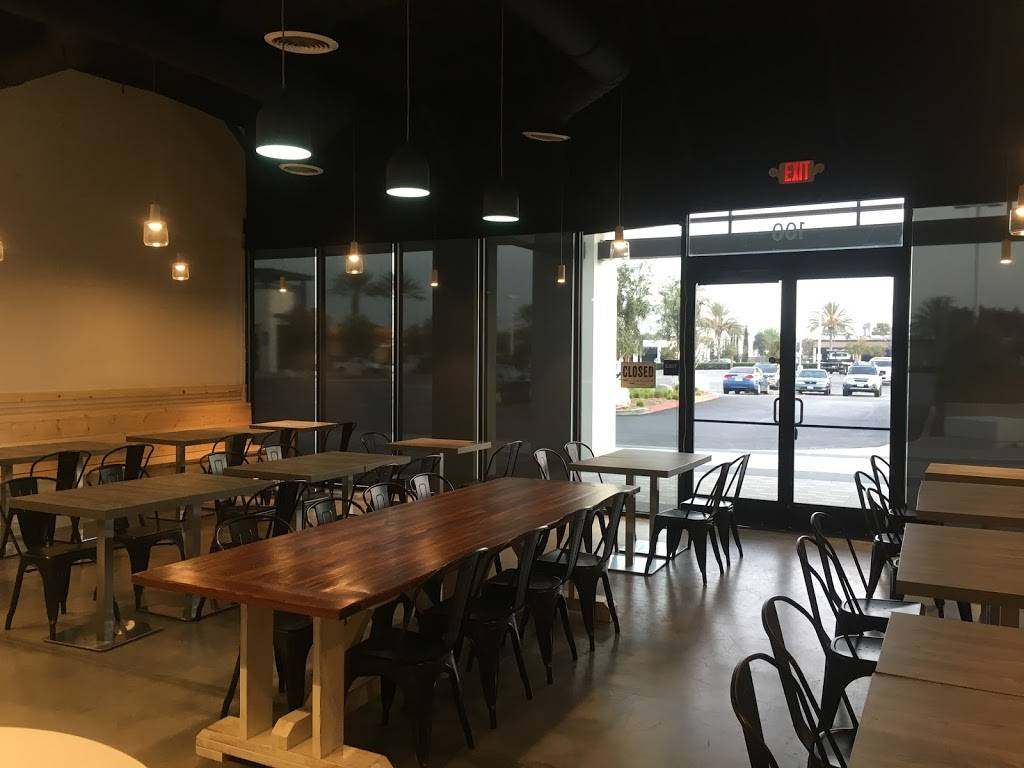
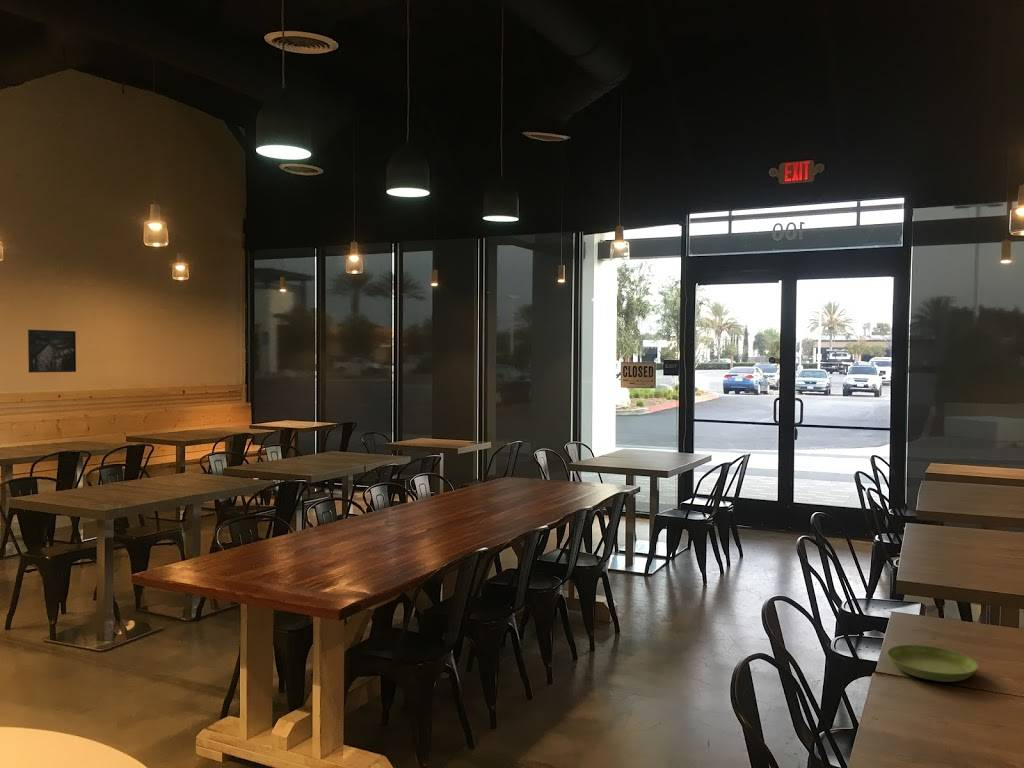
+ saucer [886,644,979,683]
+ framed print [27,329,77,374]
